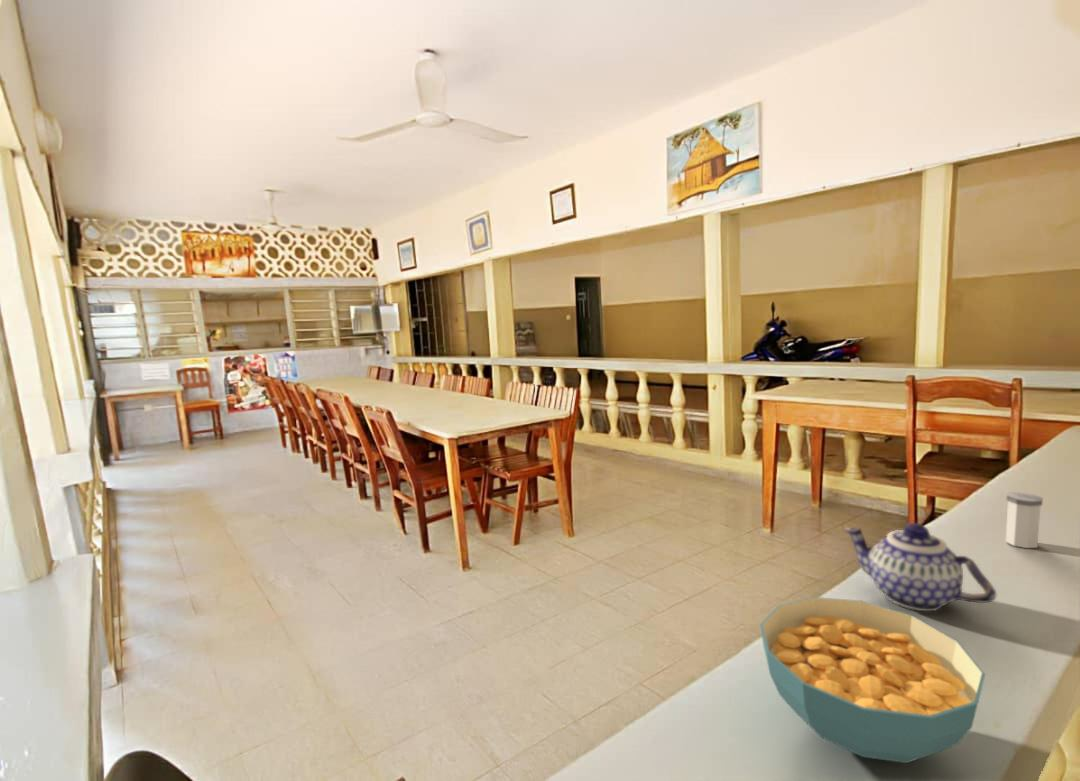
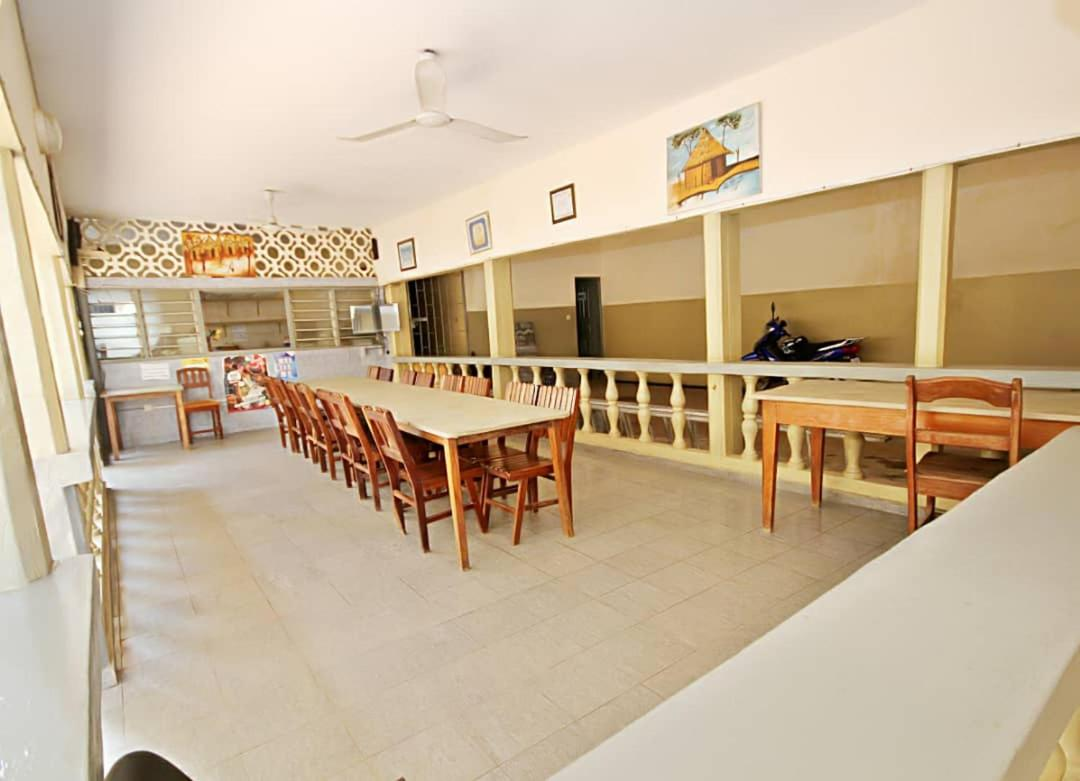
- salt shaker [1004,491,1044,549]
- cereal bowl [759,596,986,764]
- teapot [842,522,997,612]
